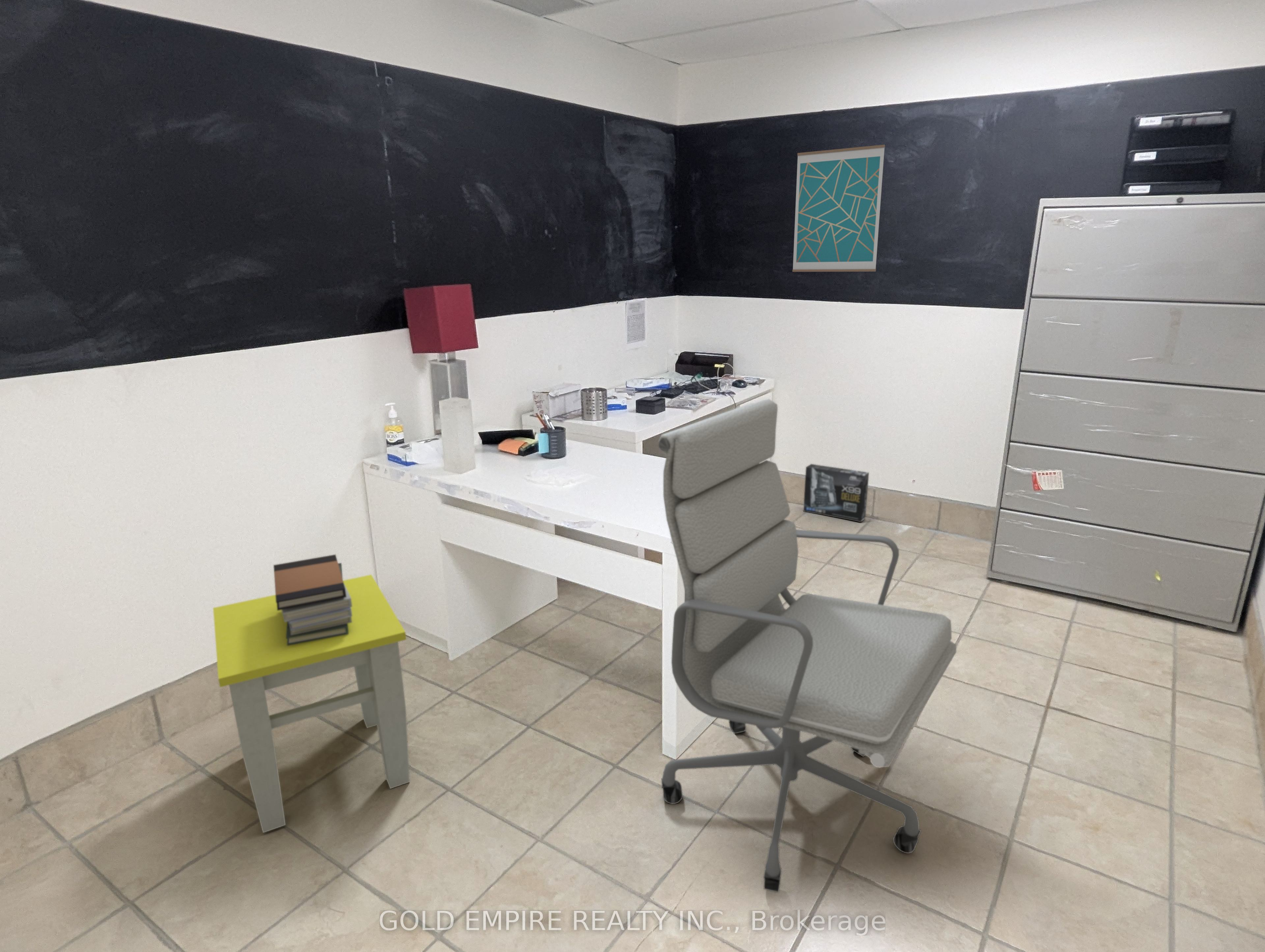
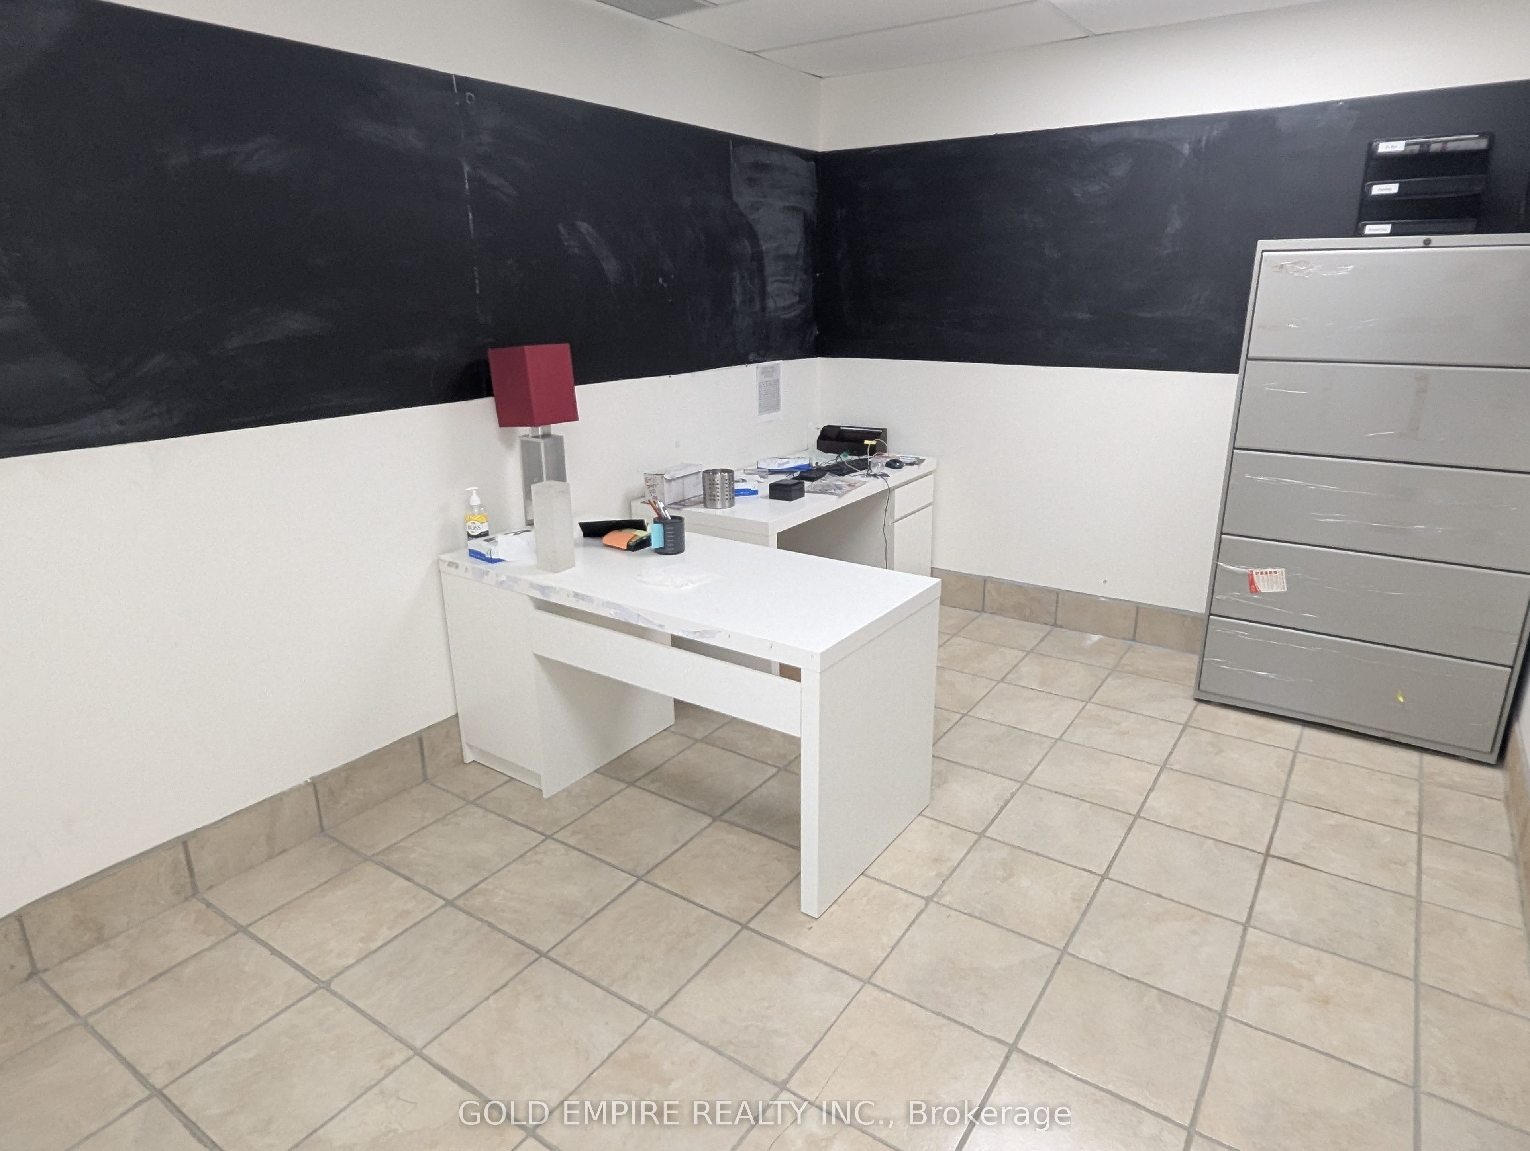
- wall art [792,144,885,272]
- stool [213,574,410,833]
- box [803,464,869,523]
- office chair [658,398,957,893]
- book stack [273,554,352,646]
